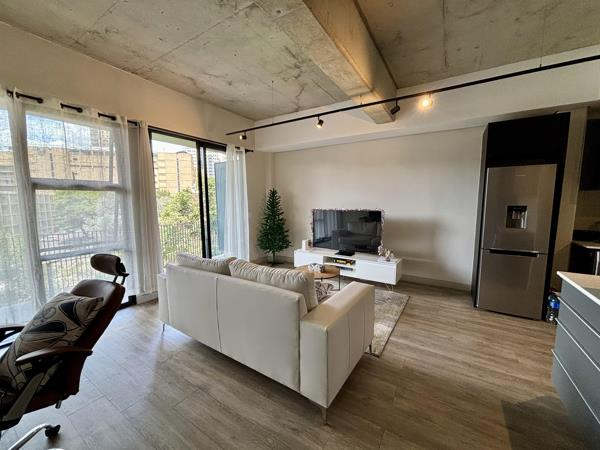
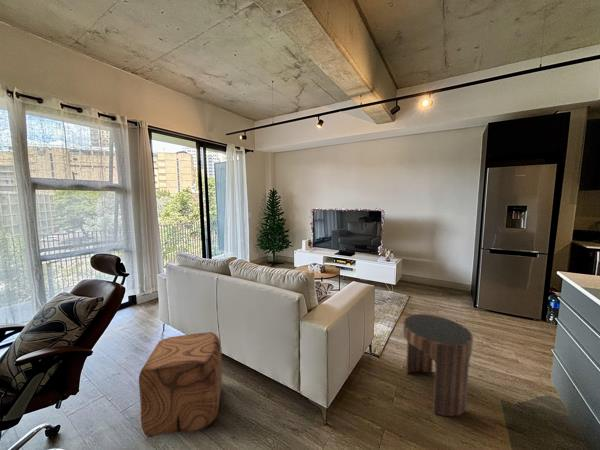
+ ottoman [138,331,223,438]
+ side table [402,313,474,417]
